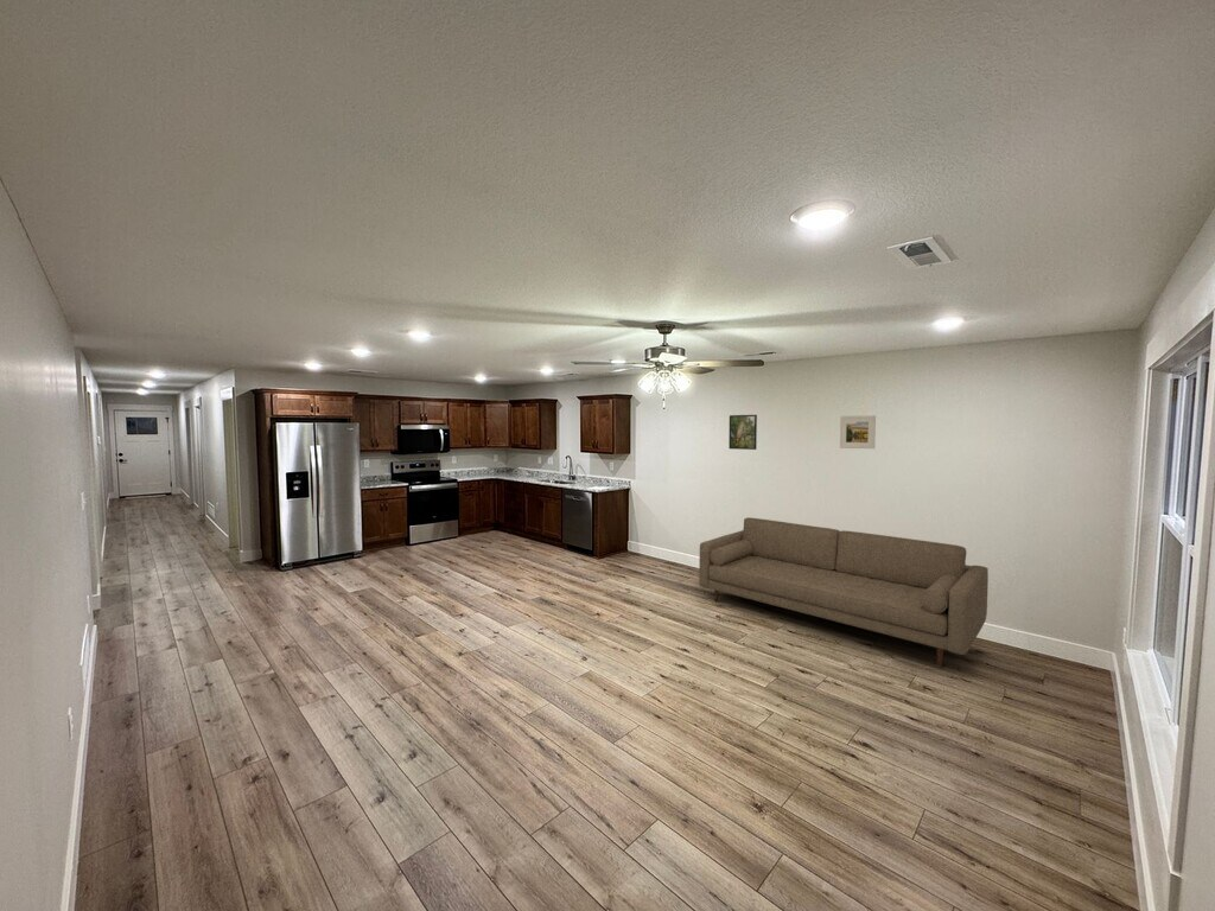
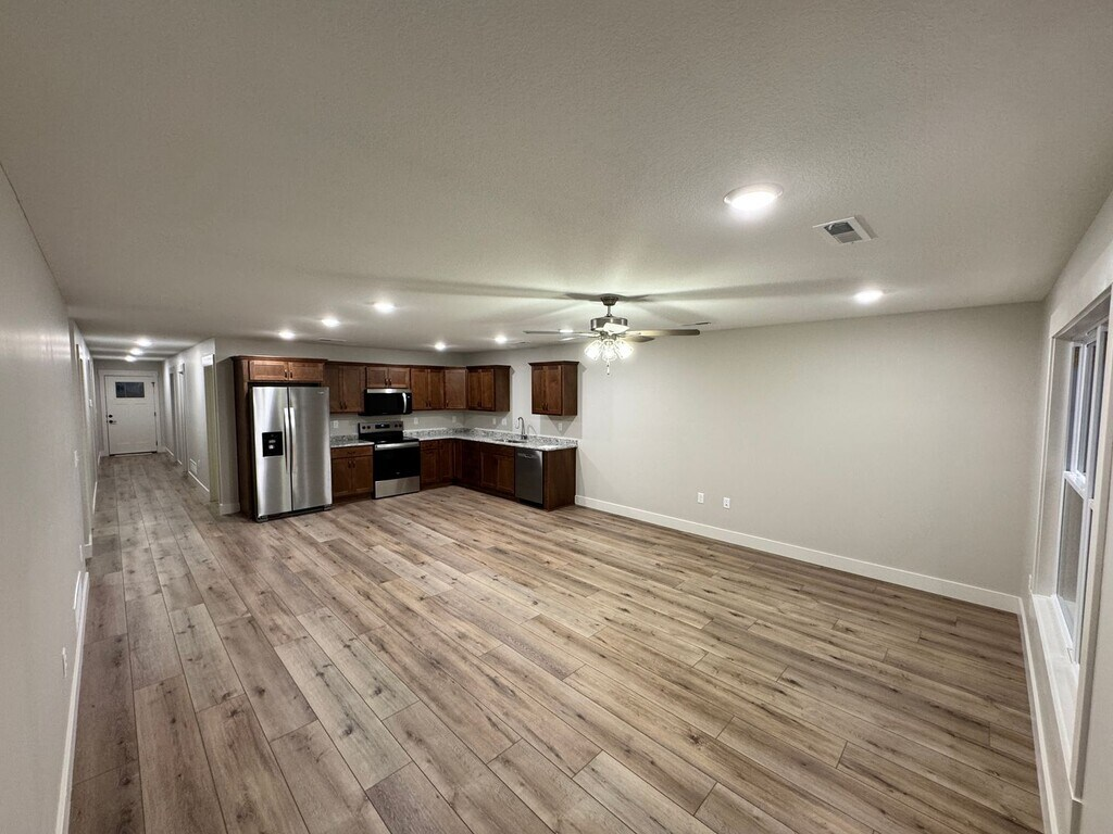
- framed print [839,414,877,450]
- sofa [698,516,990,668]
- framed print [727,414,758,451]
